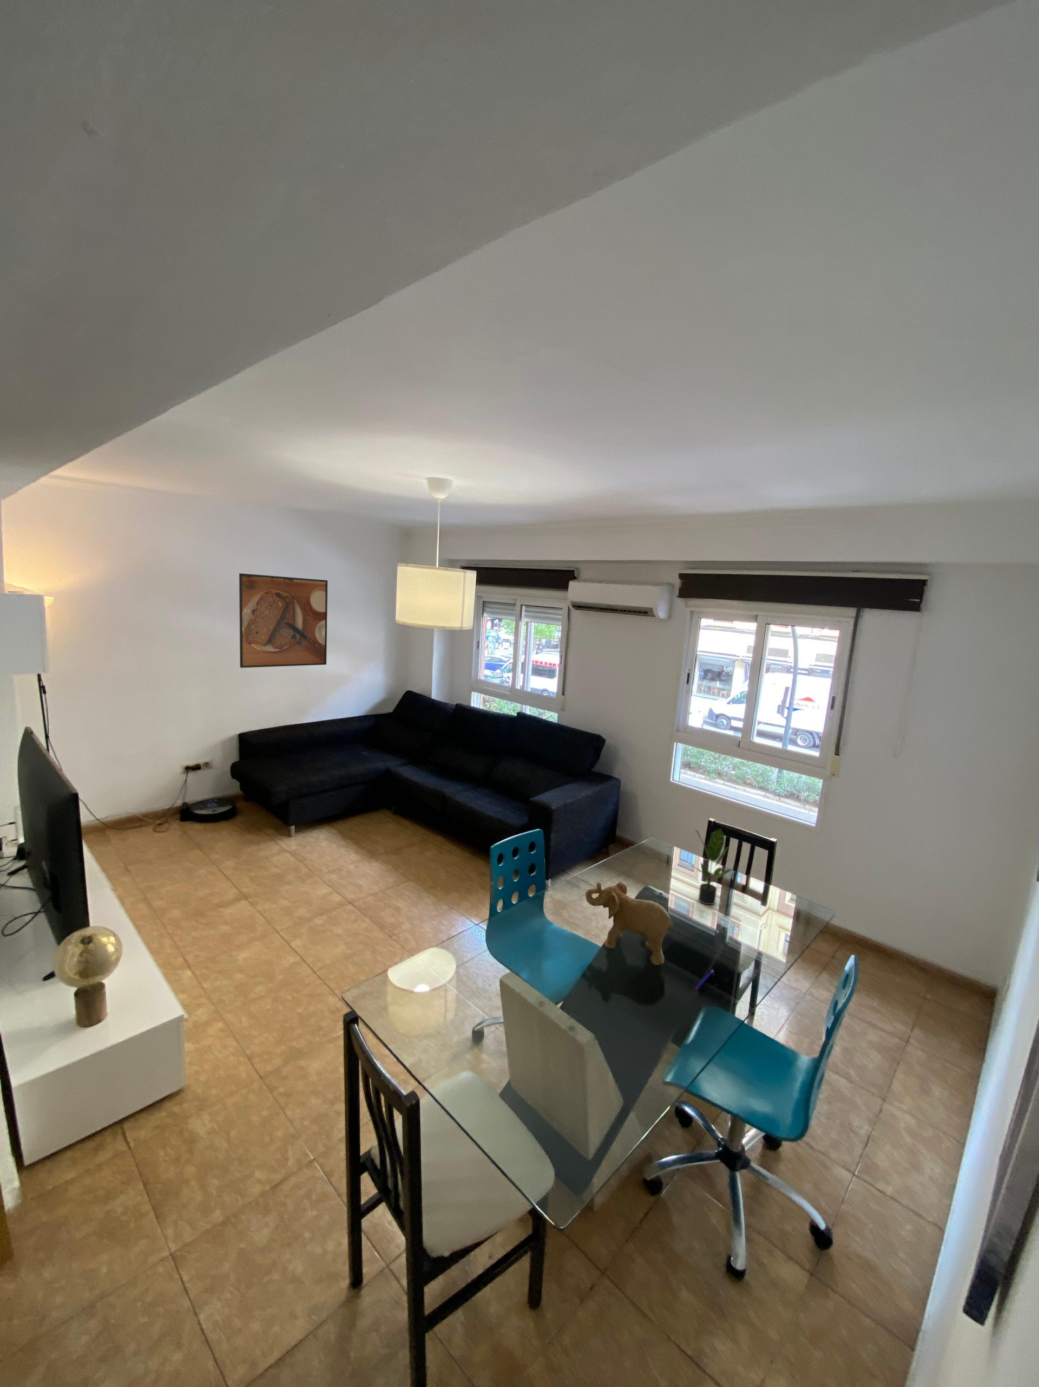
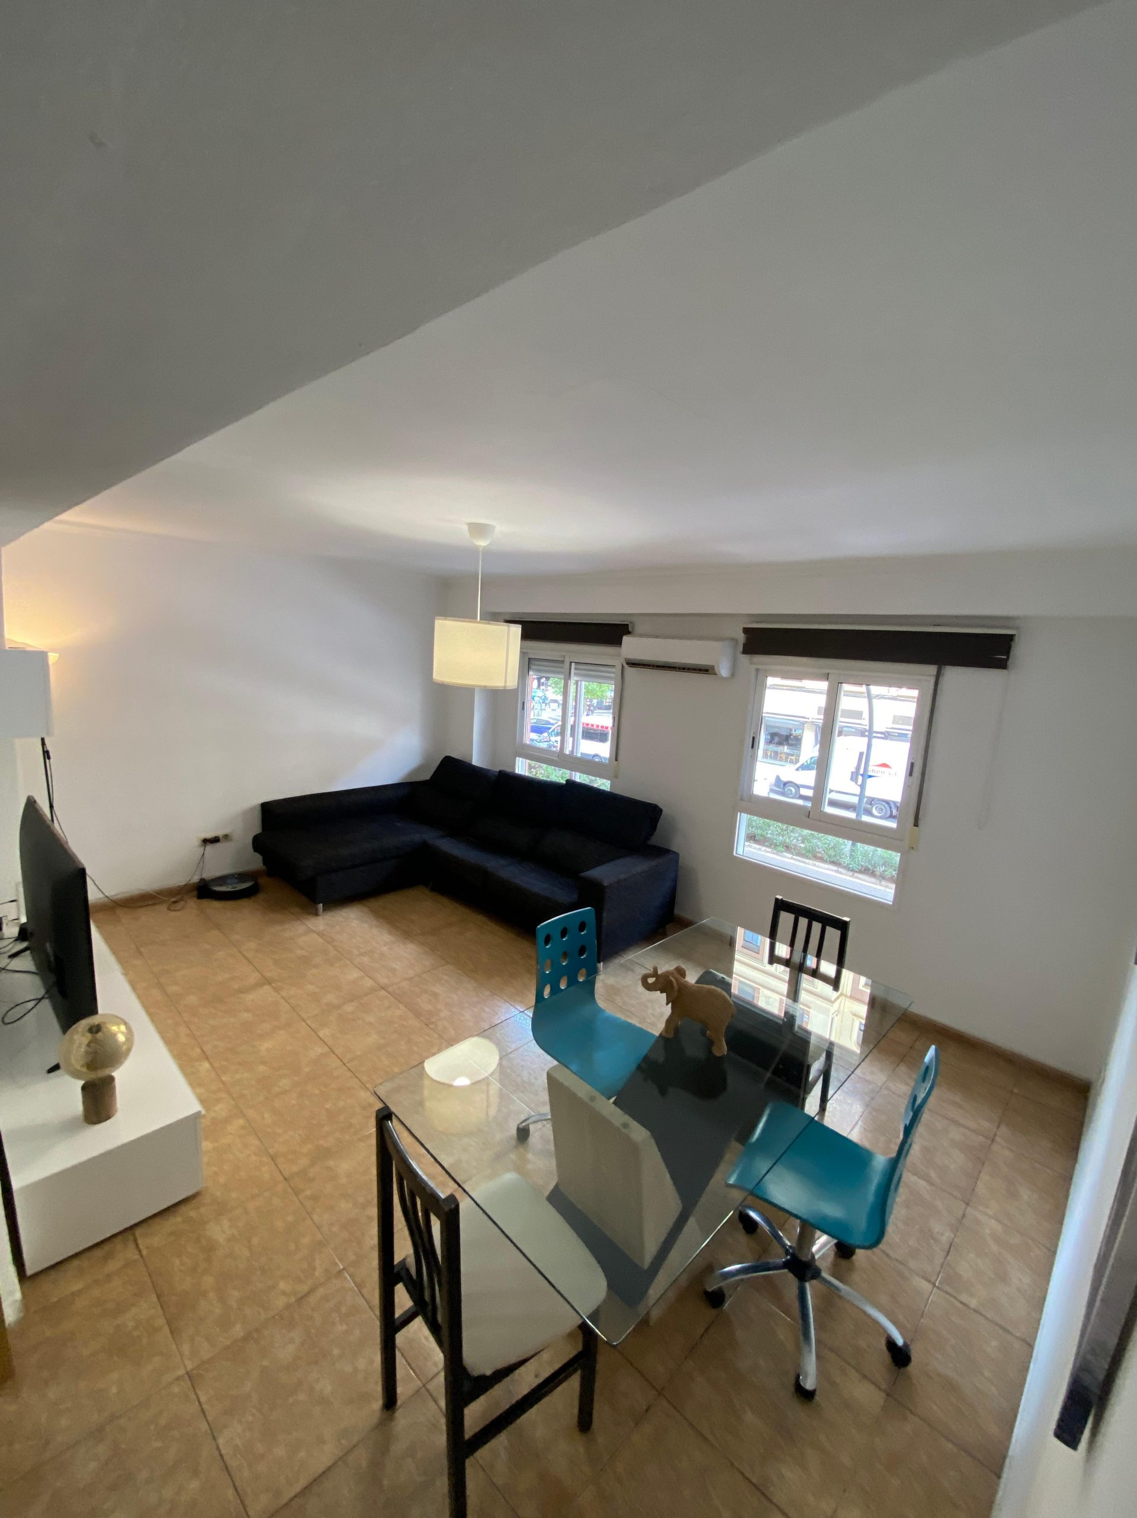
- potted plant [689,828,732,905]
- pen [695,970,714,991]
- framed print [239,572,327,668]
